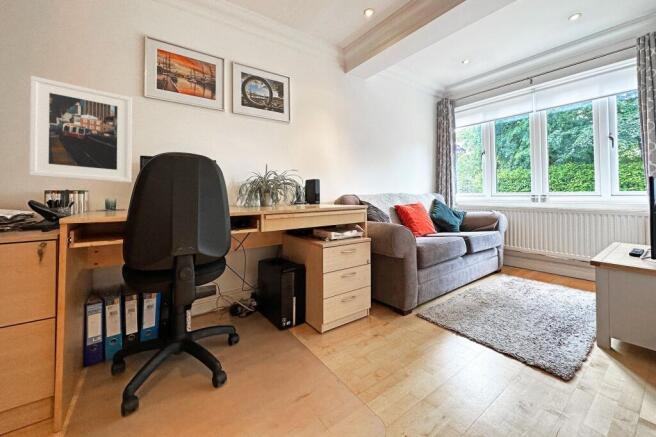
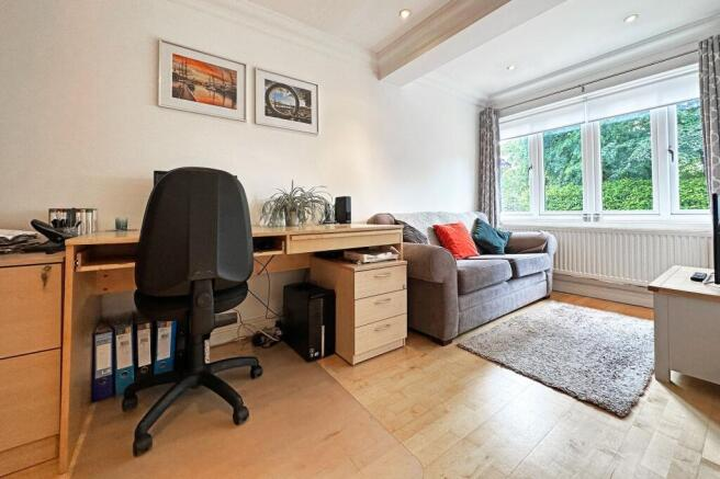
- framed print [28,75,133,184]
